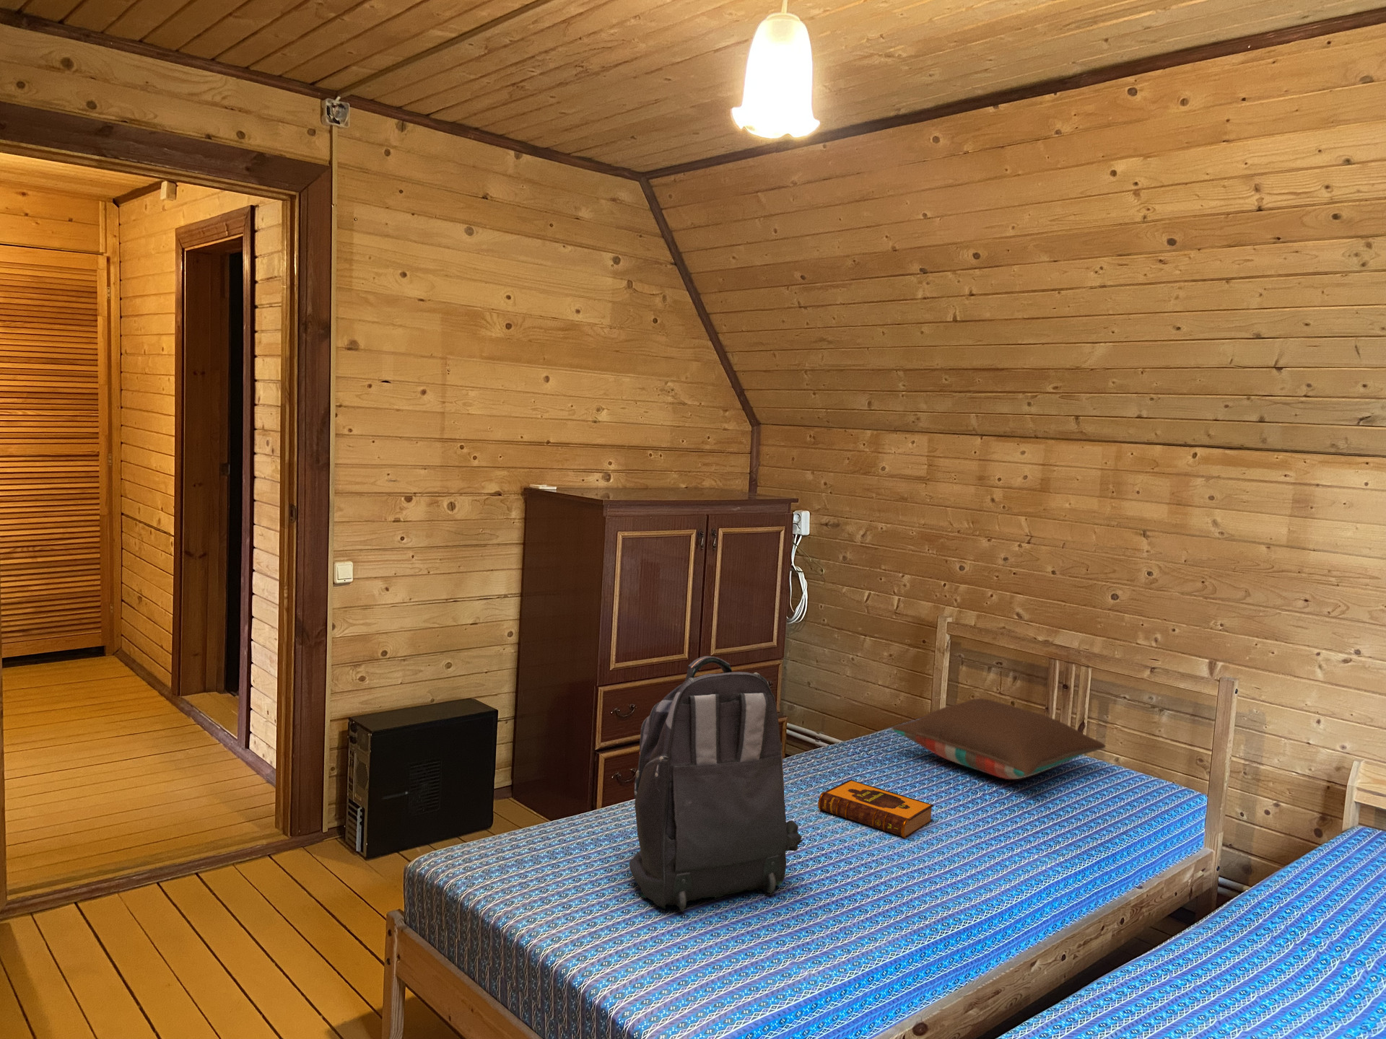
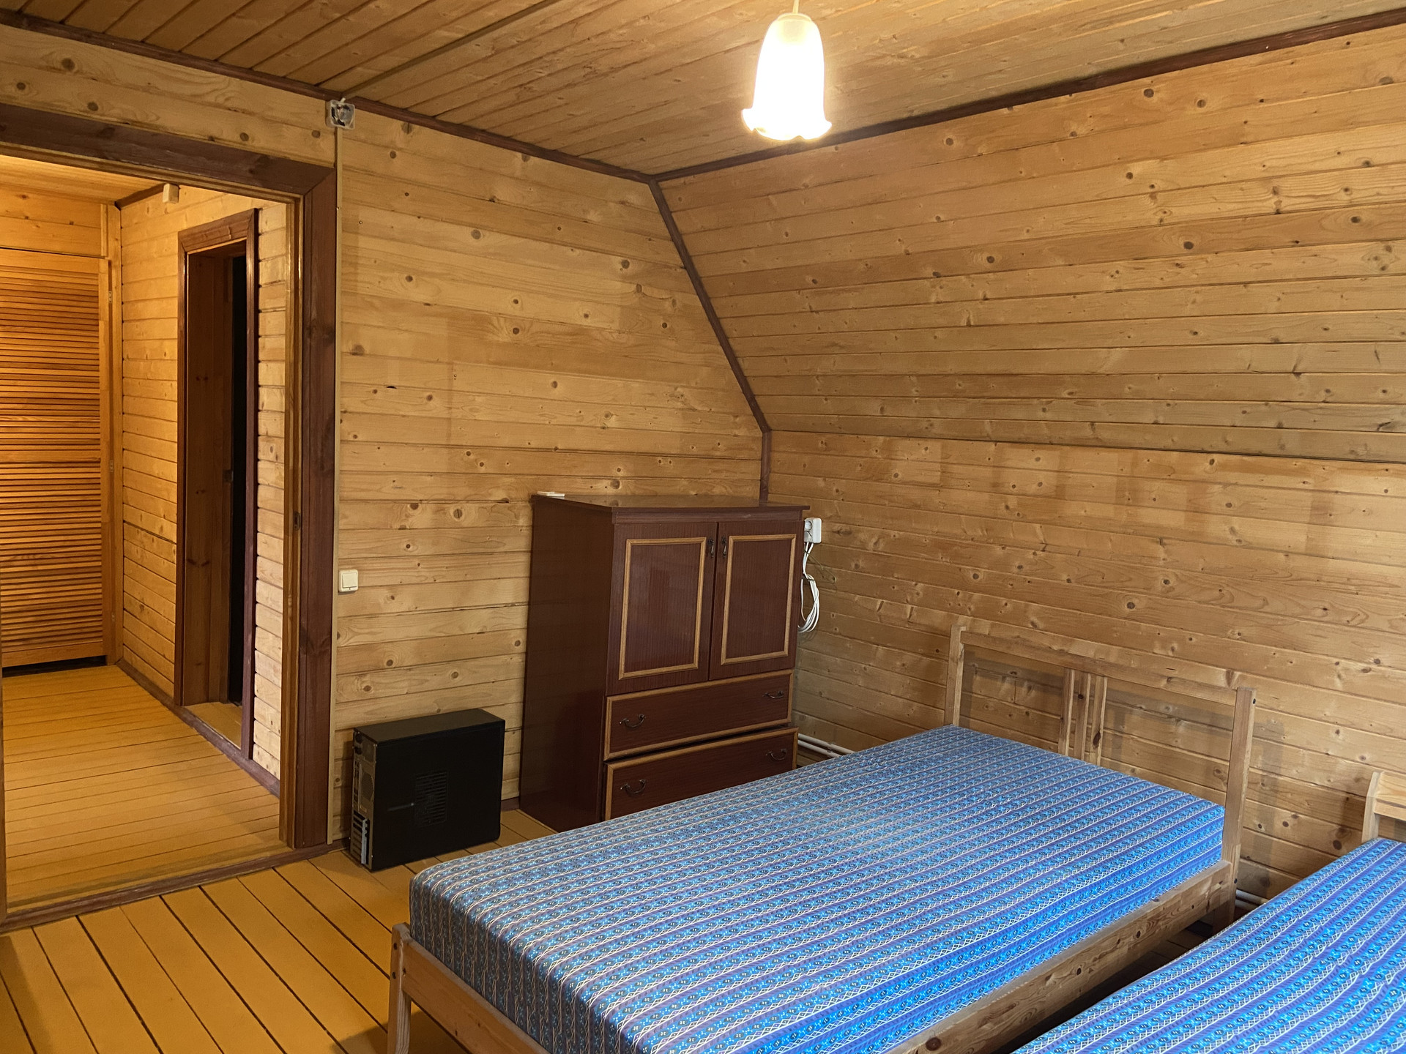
- pillow [891,697,1106,780]
- backpack [629,655,803,912]
- hardback book [817,779,934,839]
